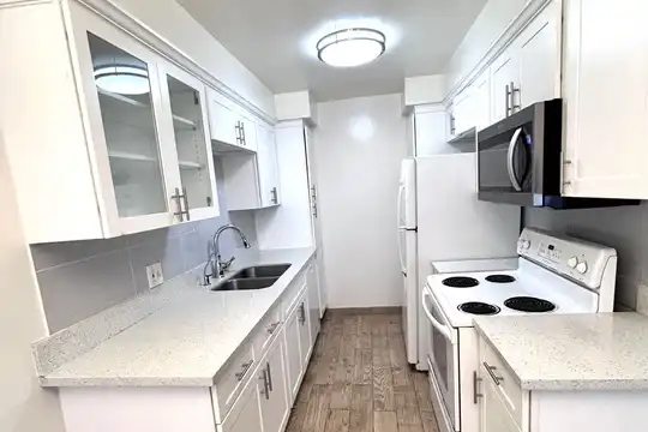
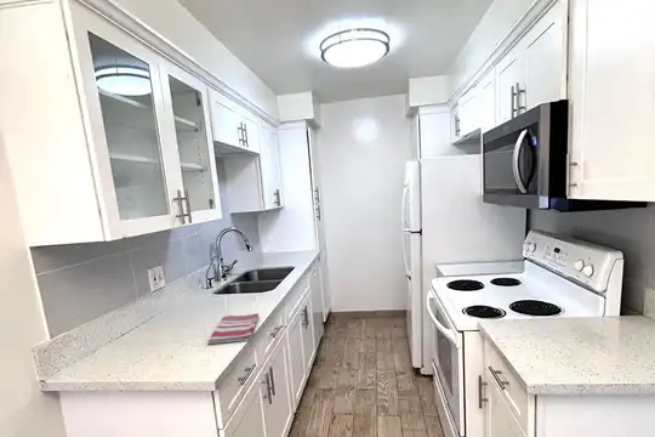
+ dish towel [207,312,261,345]
